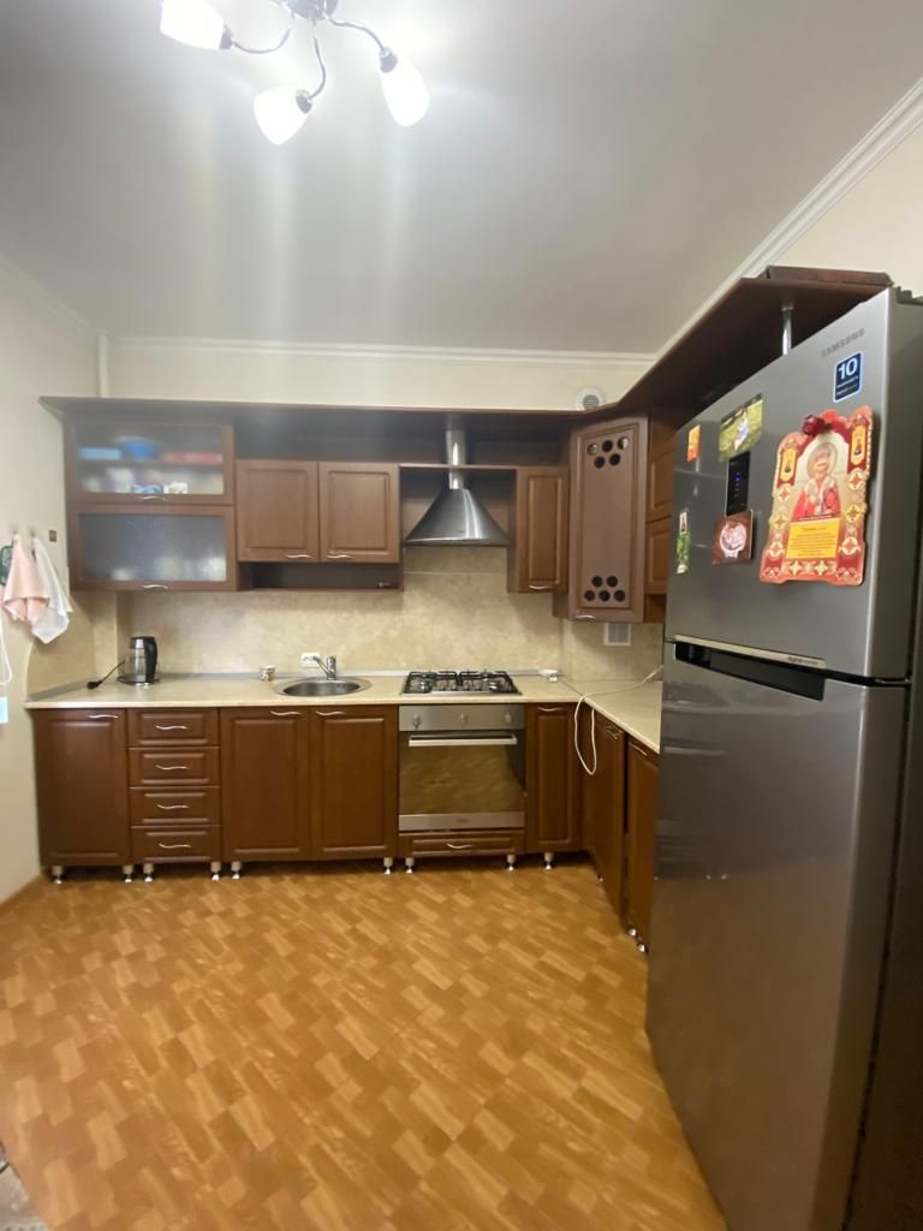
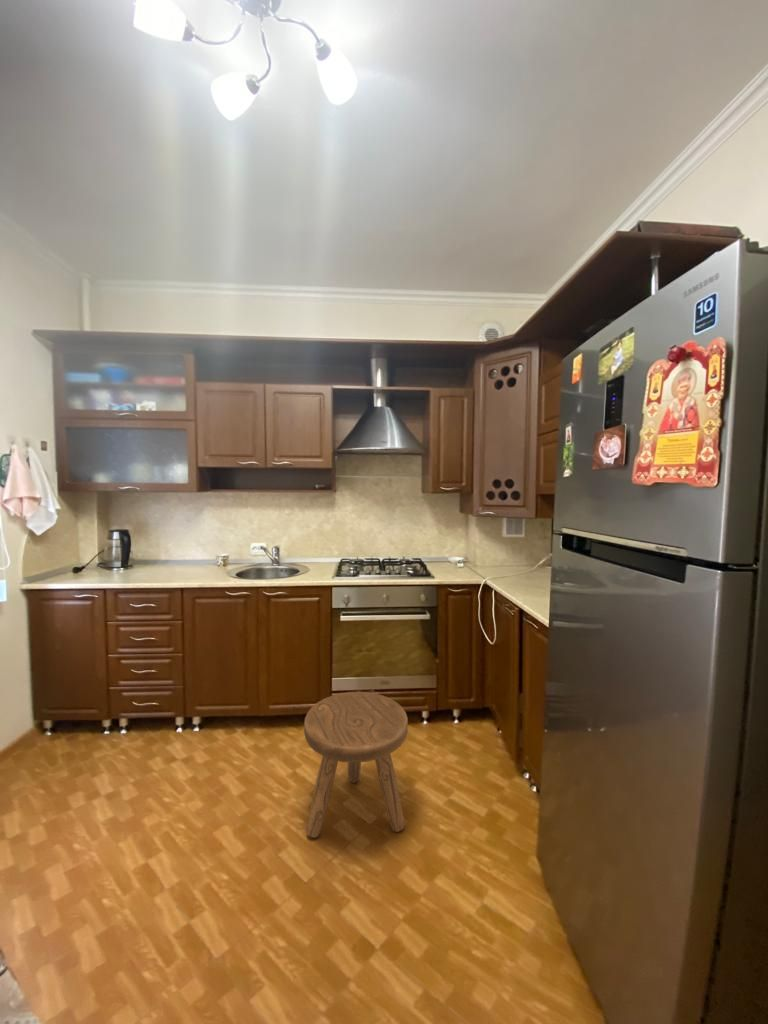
+ stool [303,691,409,839]
